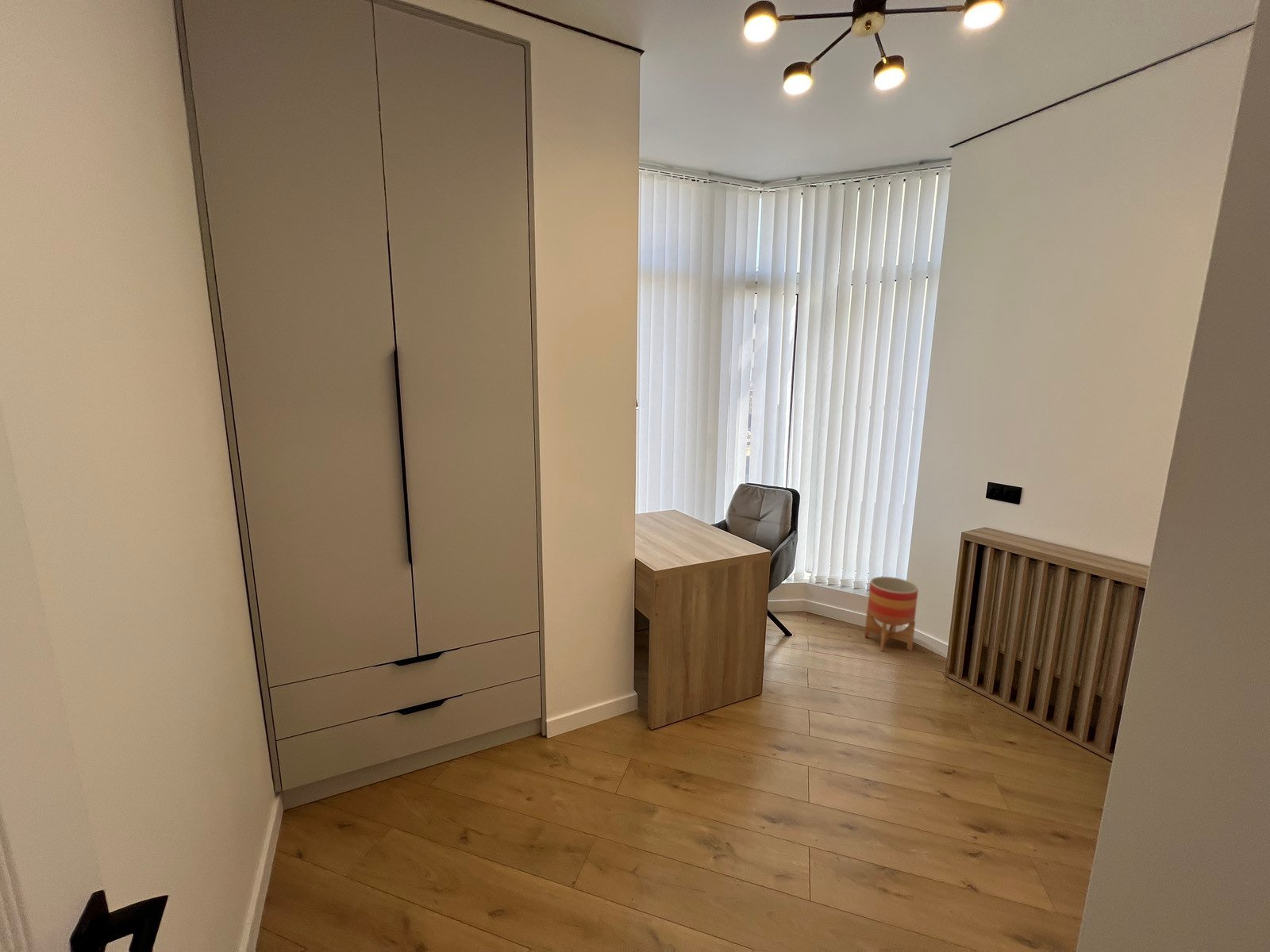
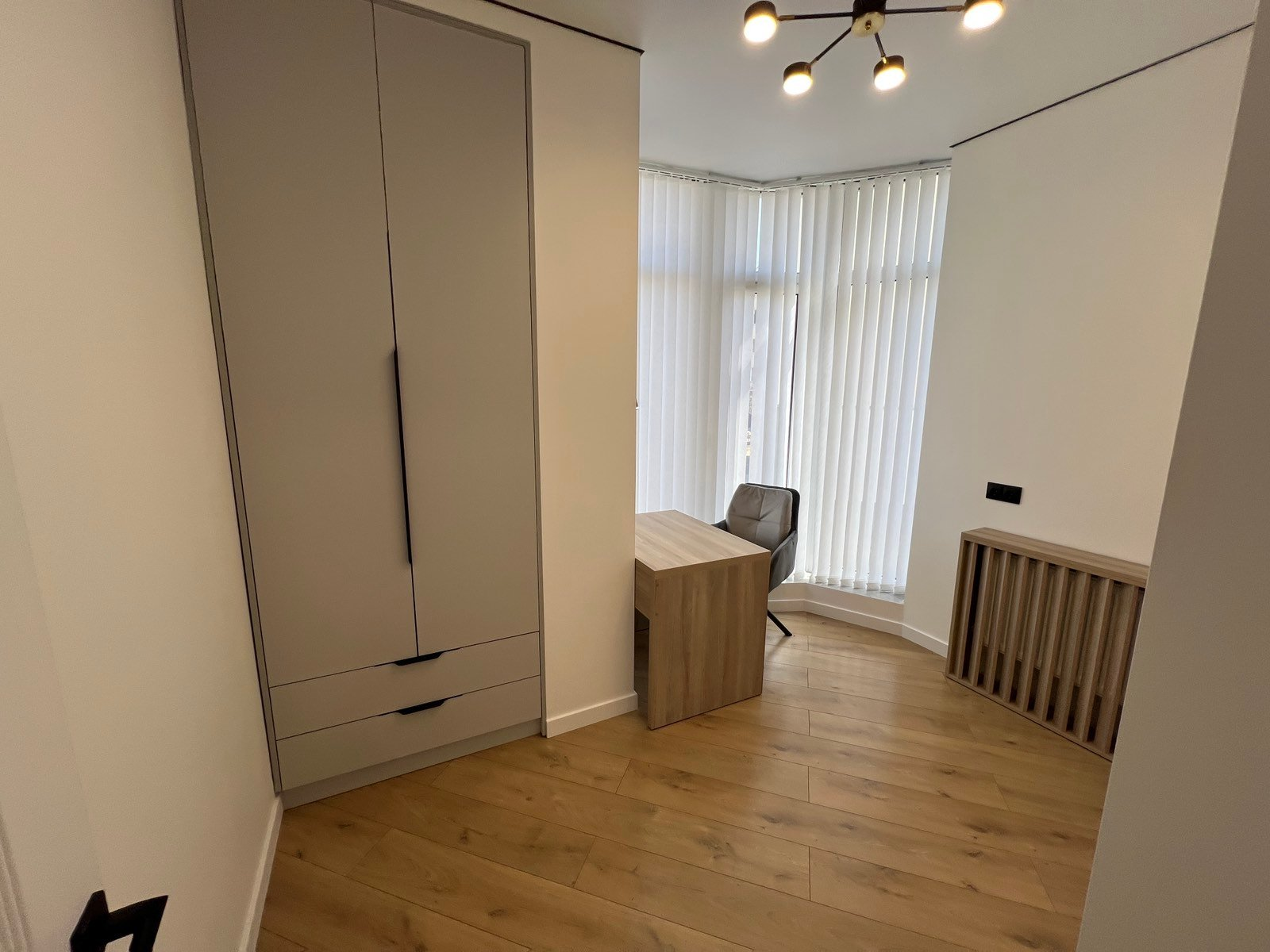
- planter [864,576,919,652]
